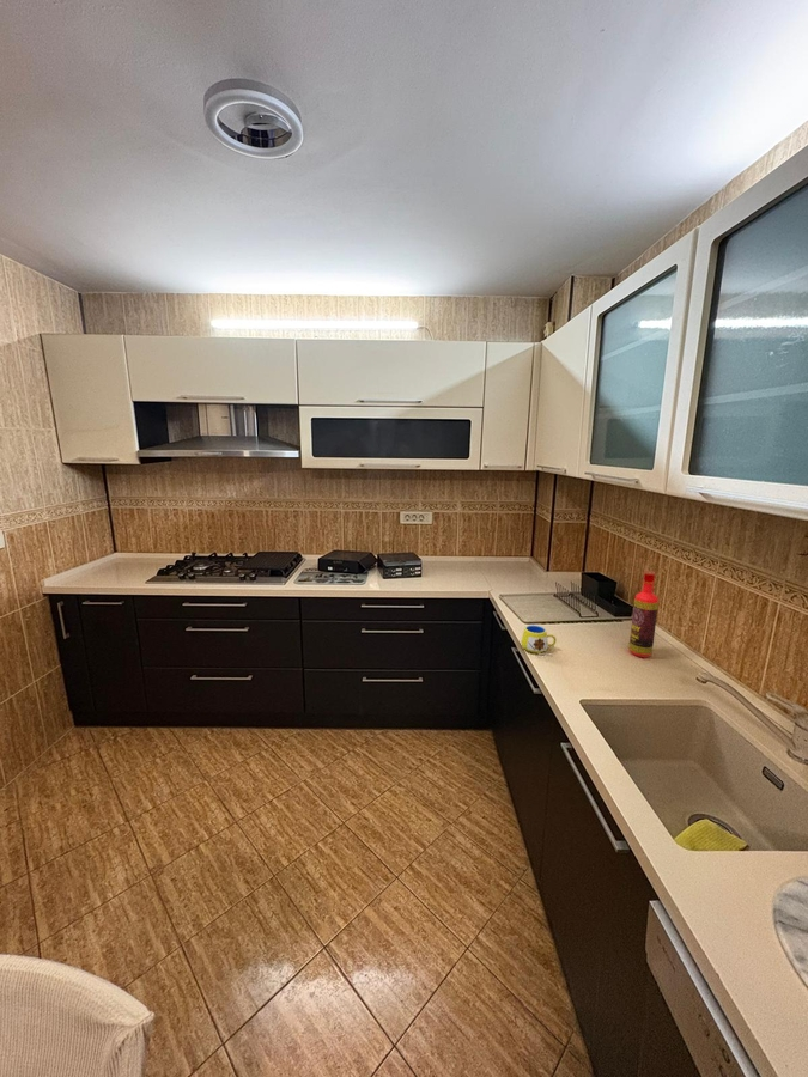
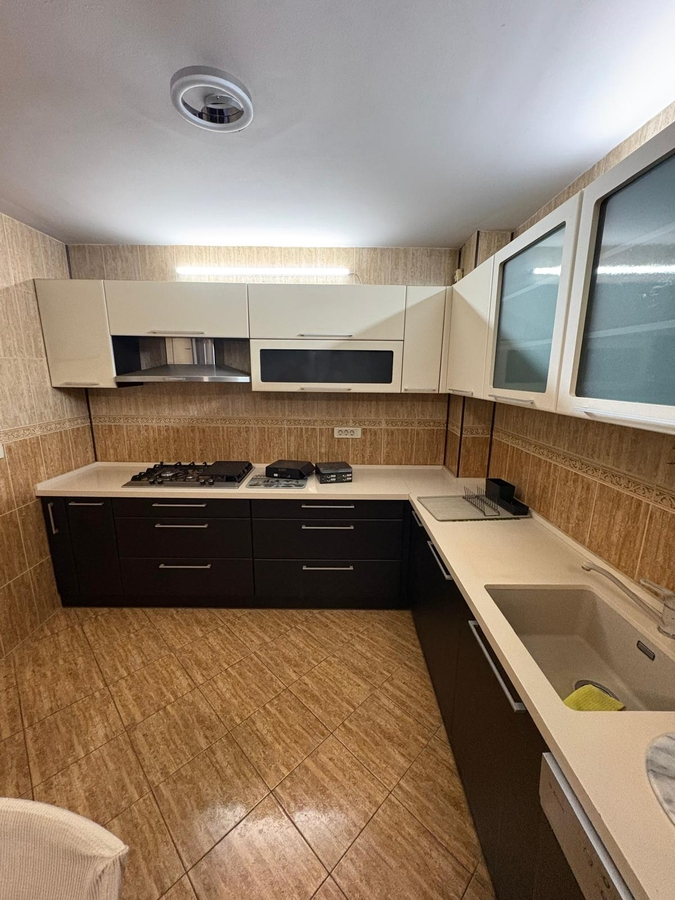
- mug [521,625,558,656]
- bottle [628,570,660,658]
